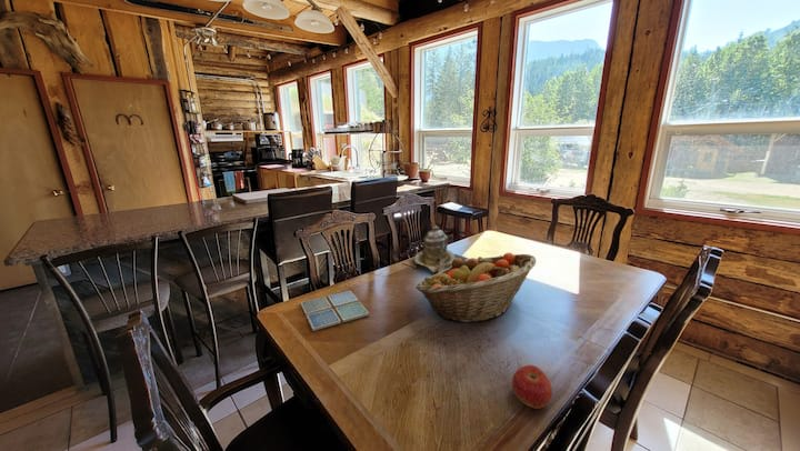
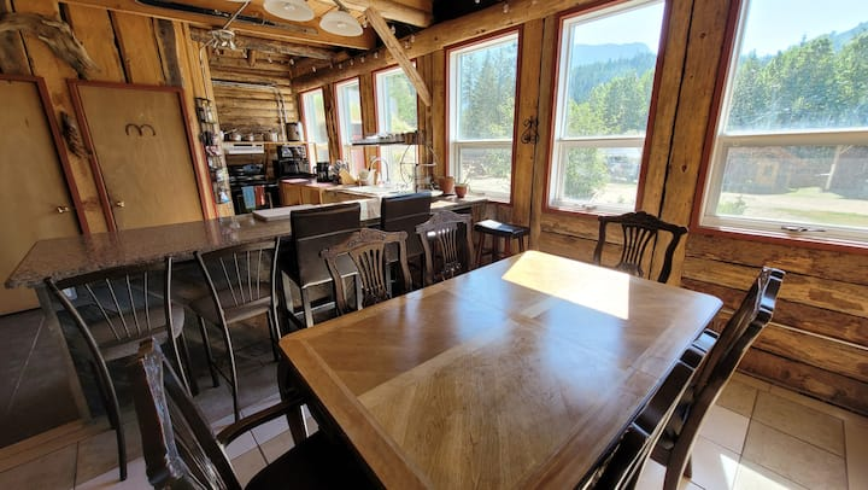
- fruit basket [414,252,537,323]
- drink coaster [299,290,370,332]
- teapot [401,224,469,273]
- apple [511,364,553,410]
